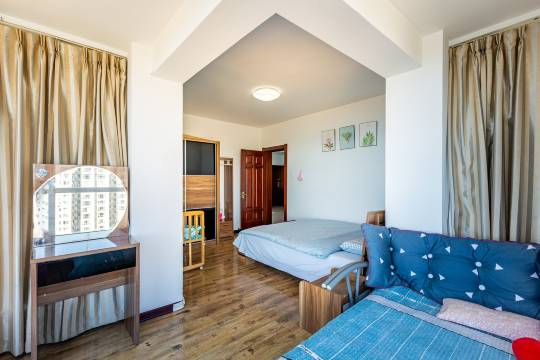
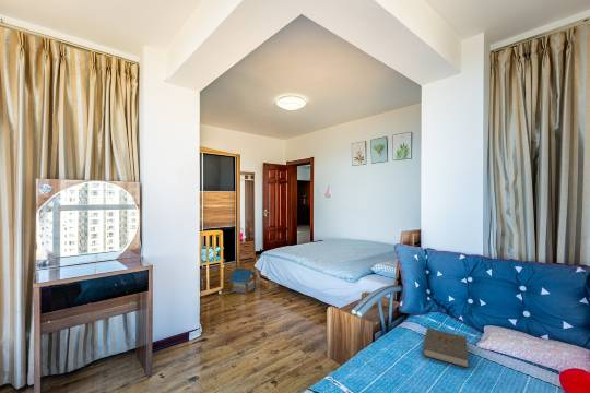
+ toy house [228,266,259,295]
+ book [422,327,470,369]
